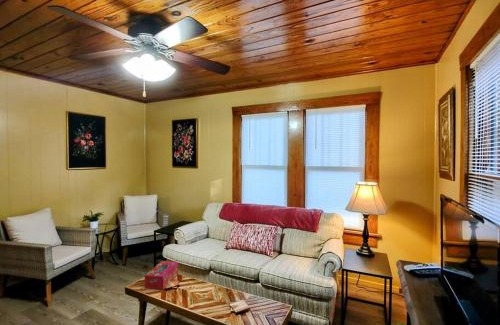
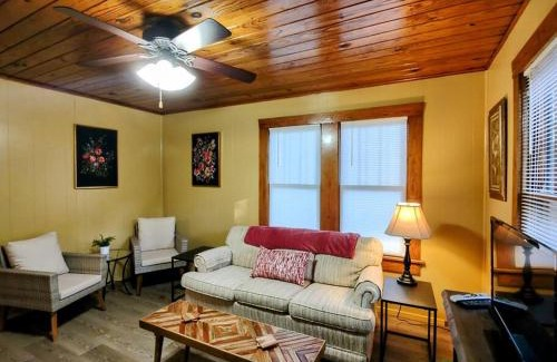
- tissue box [143,260,179,291]
